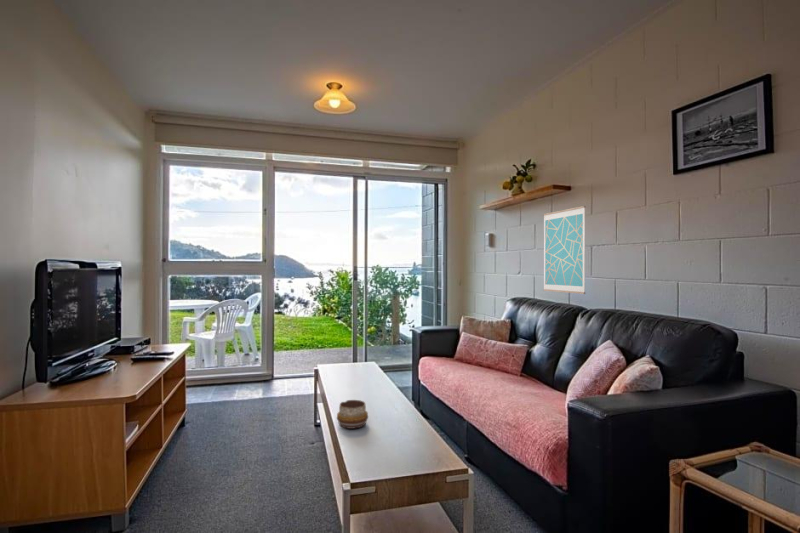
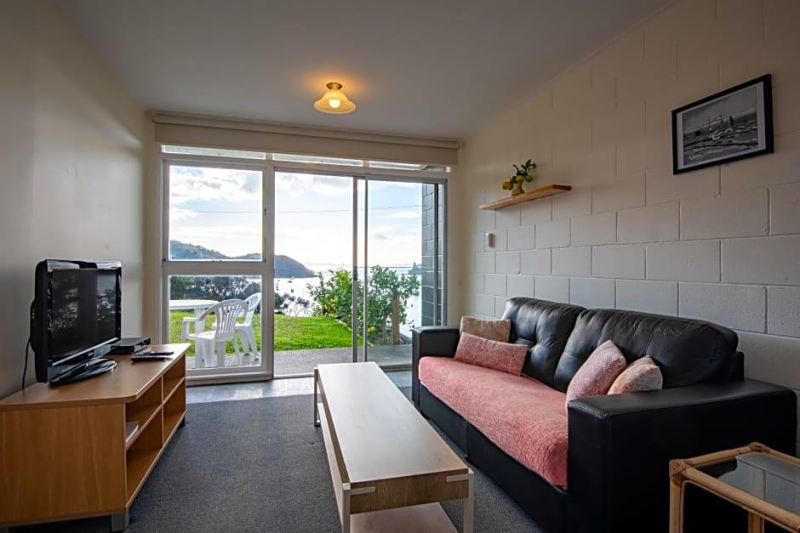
- wall art [542,205,586,295]
- decorative bowl [336,399,369,430]
